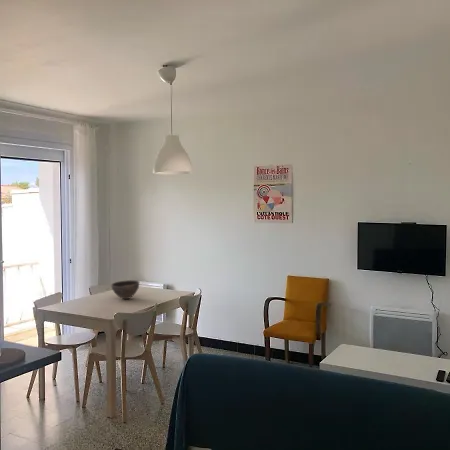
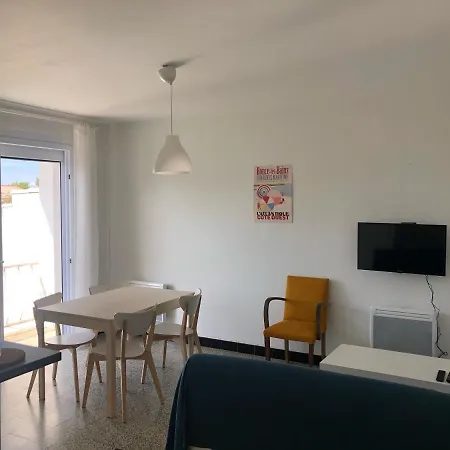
- bowl [110,279,140,300]
